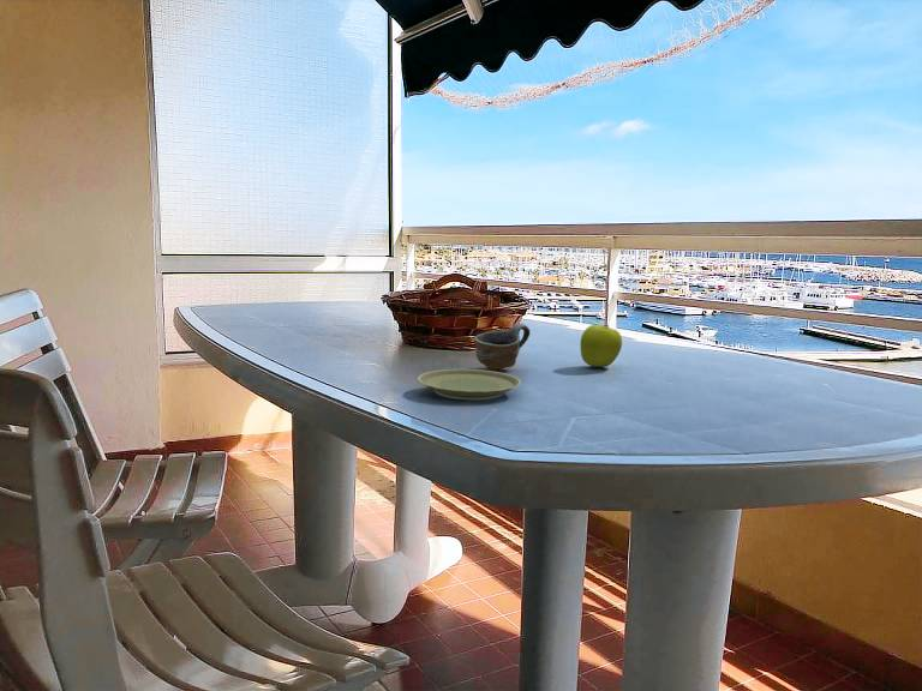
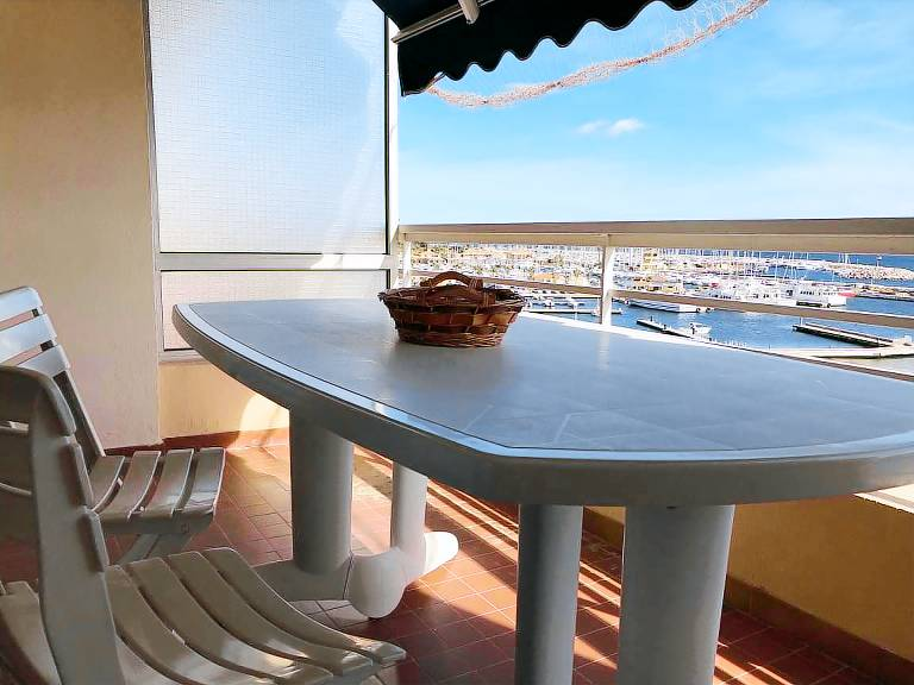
- plate [417,368,522,401]
- cup [473,322,531,371]
- fruit [580,324,623,368]
